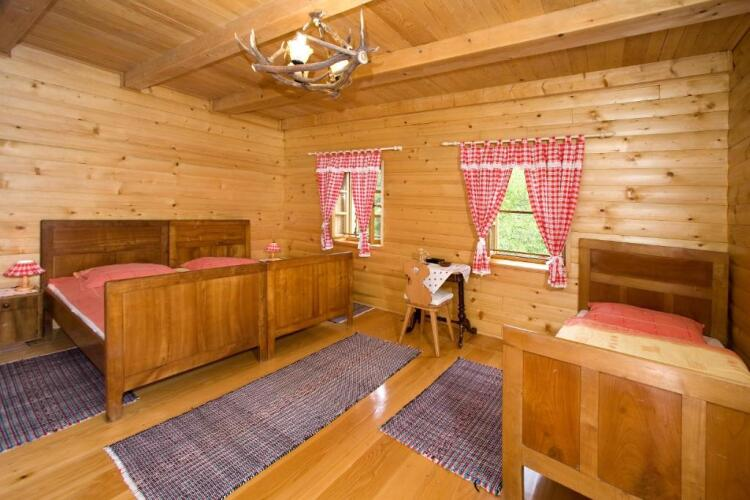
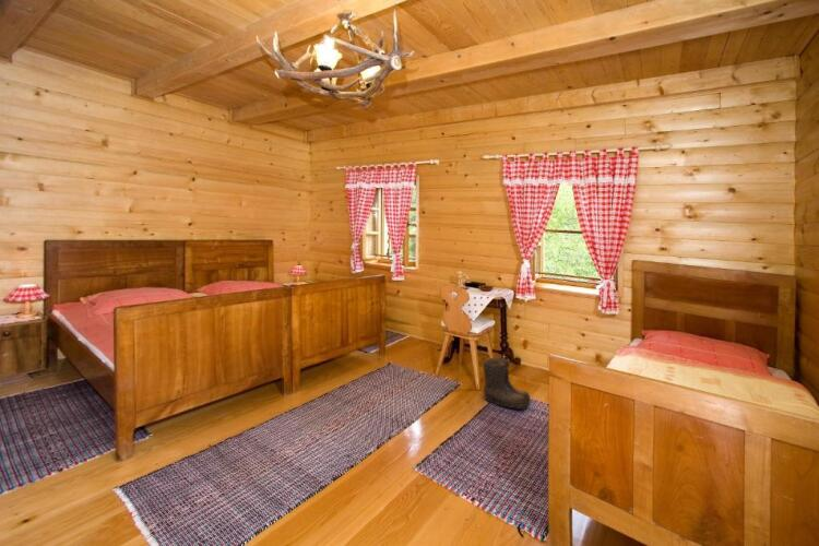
+ boots [482,356,532,411]
